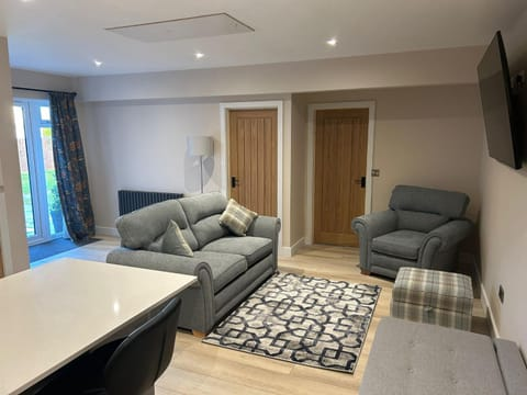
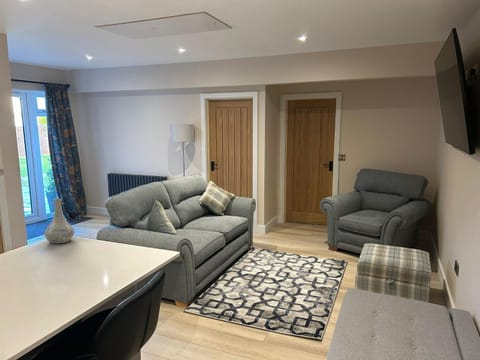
+ vase [44,198,75,245]
